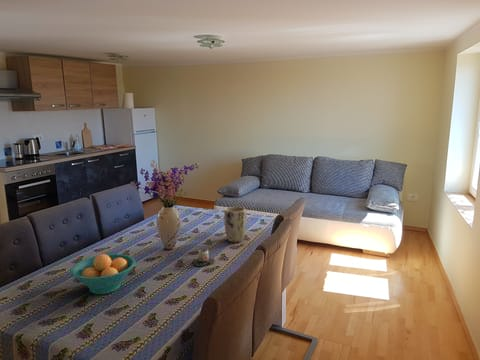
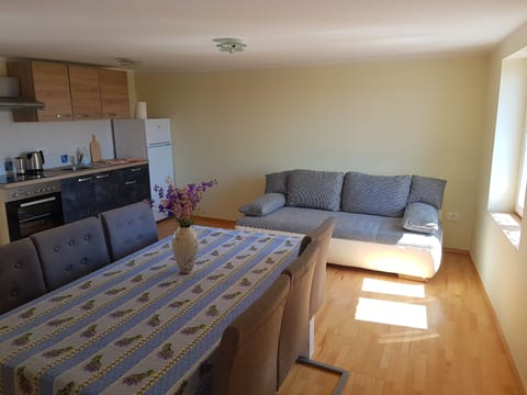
- plant pot [223,206,247,243]
- mug [191,248,216,267]
- fruit bowl [69,253,136,295]
